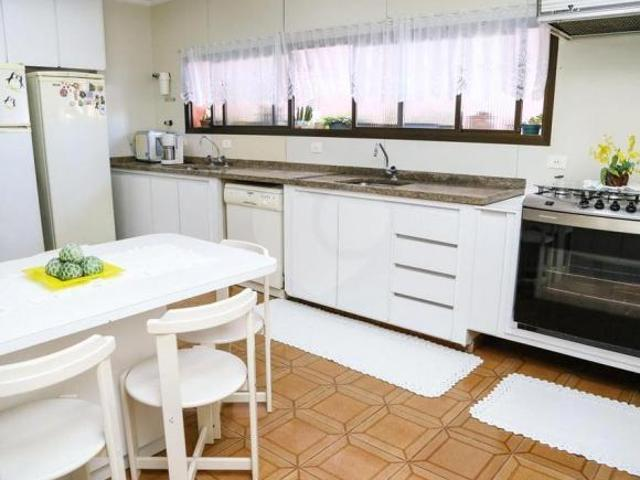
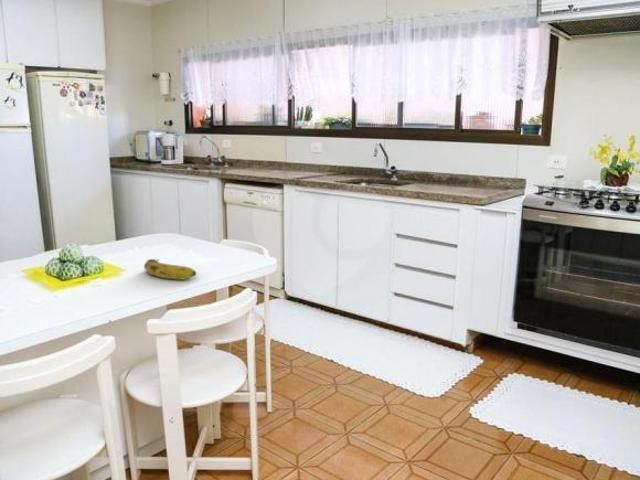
+ fruit [143,258,197,281]
